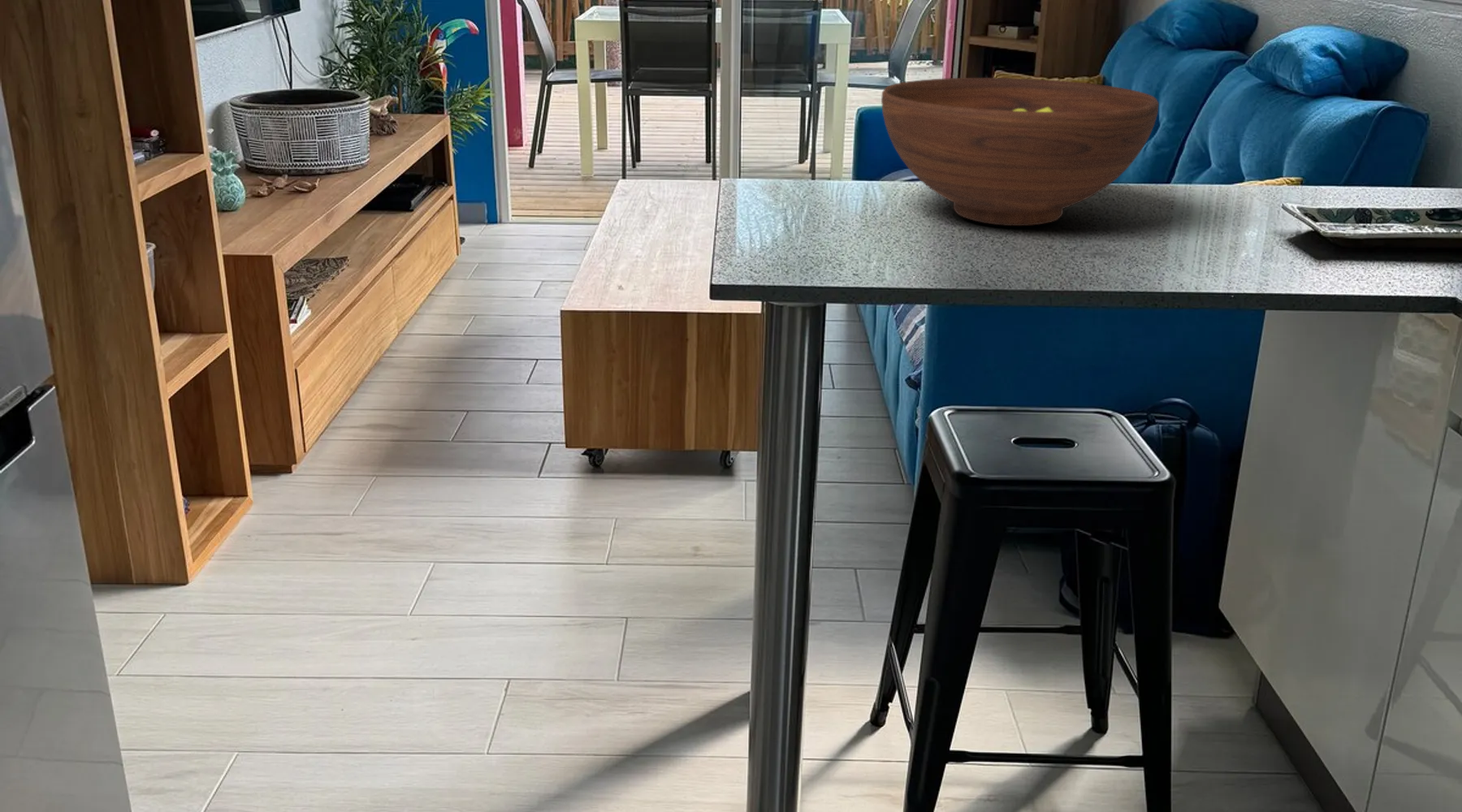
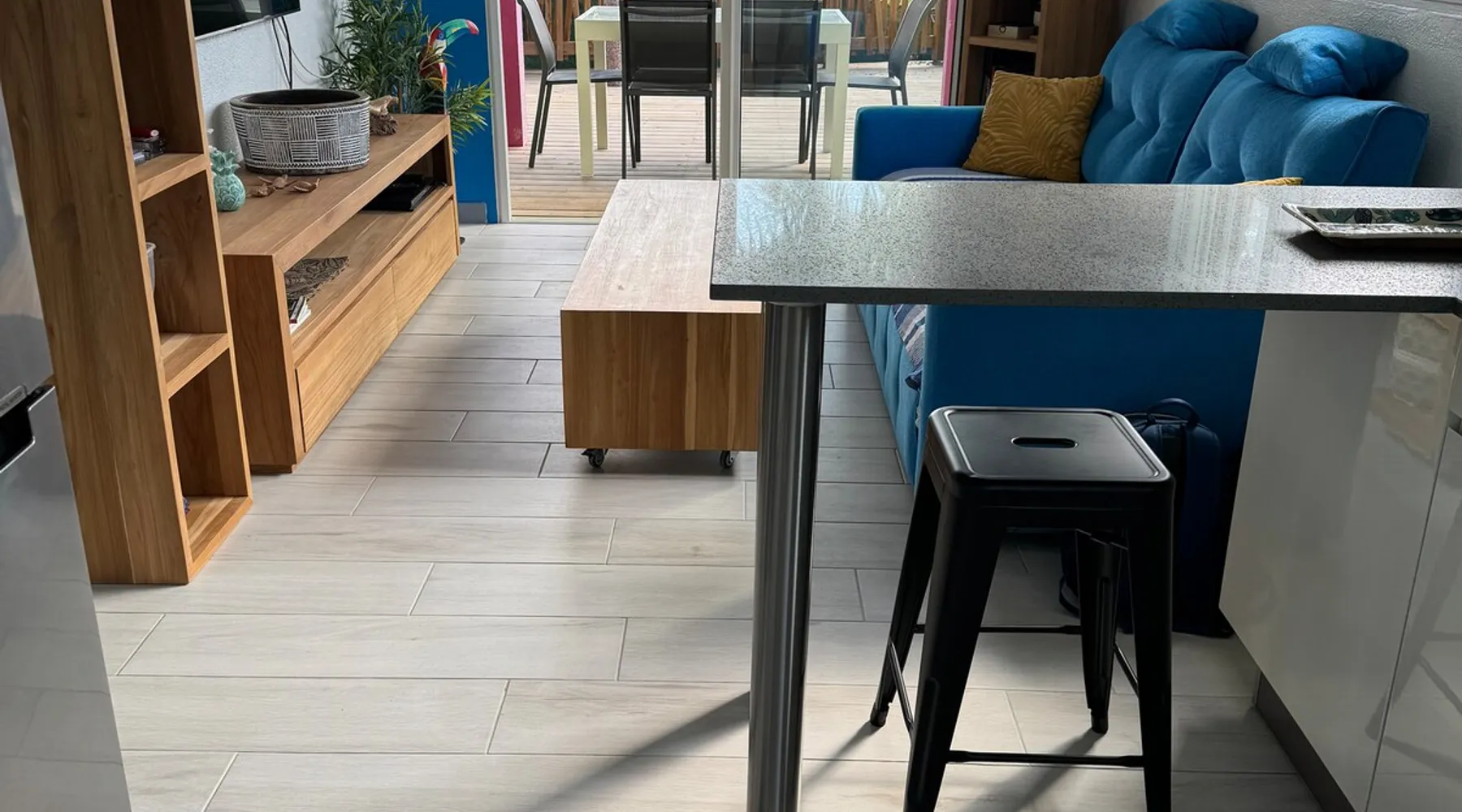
- fruit bowl [880,77,1160,227]
